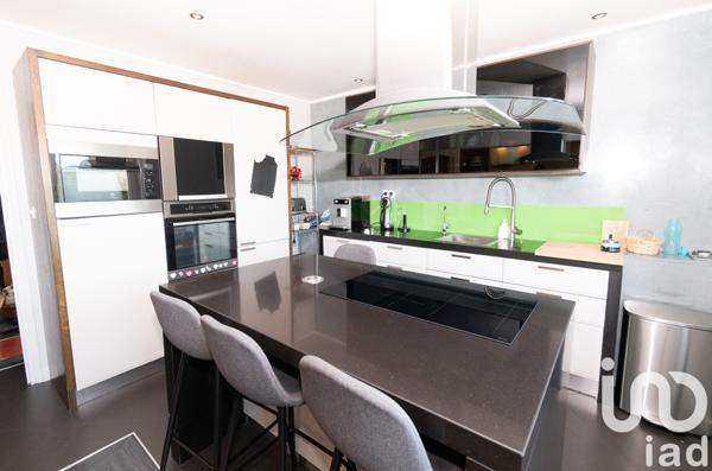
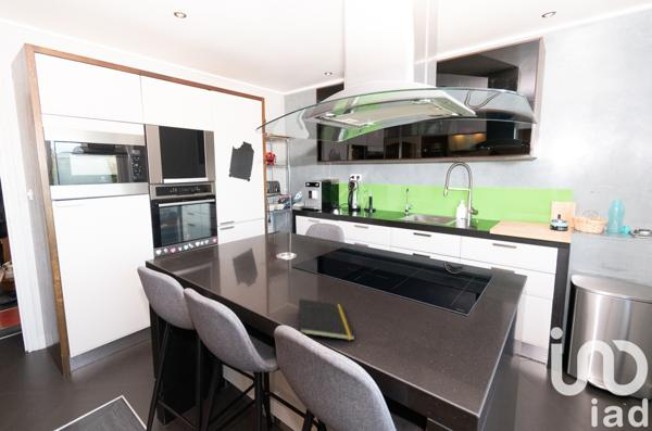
+ notepad [298,297,356,341]
